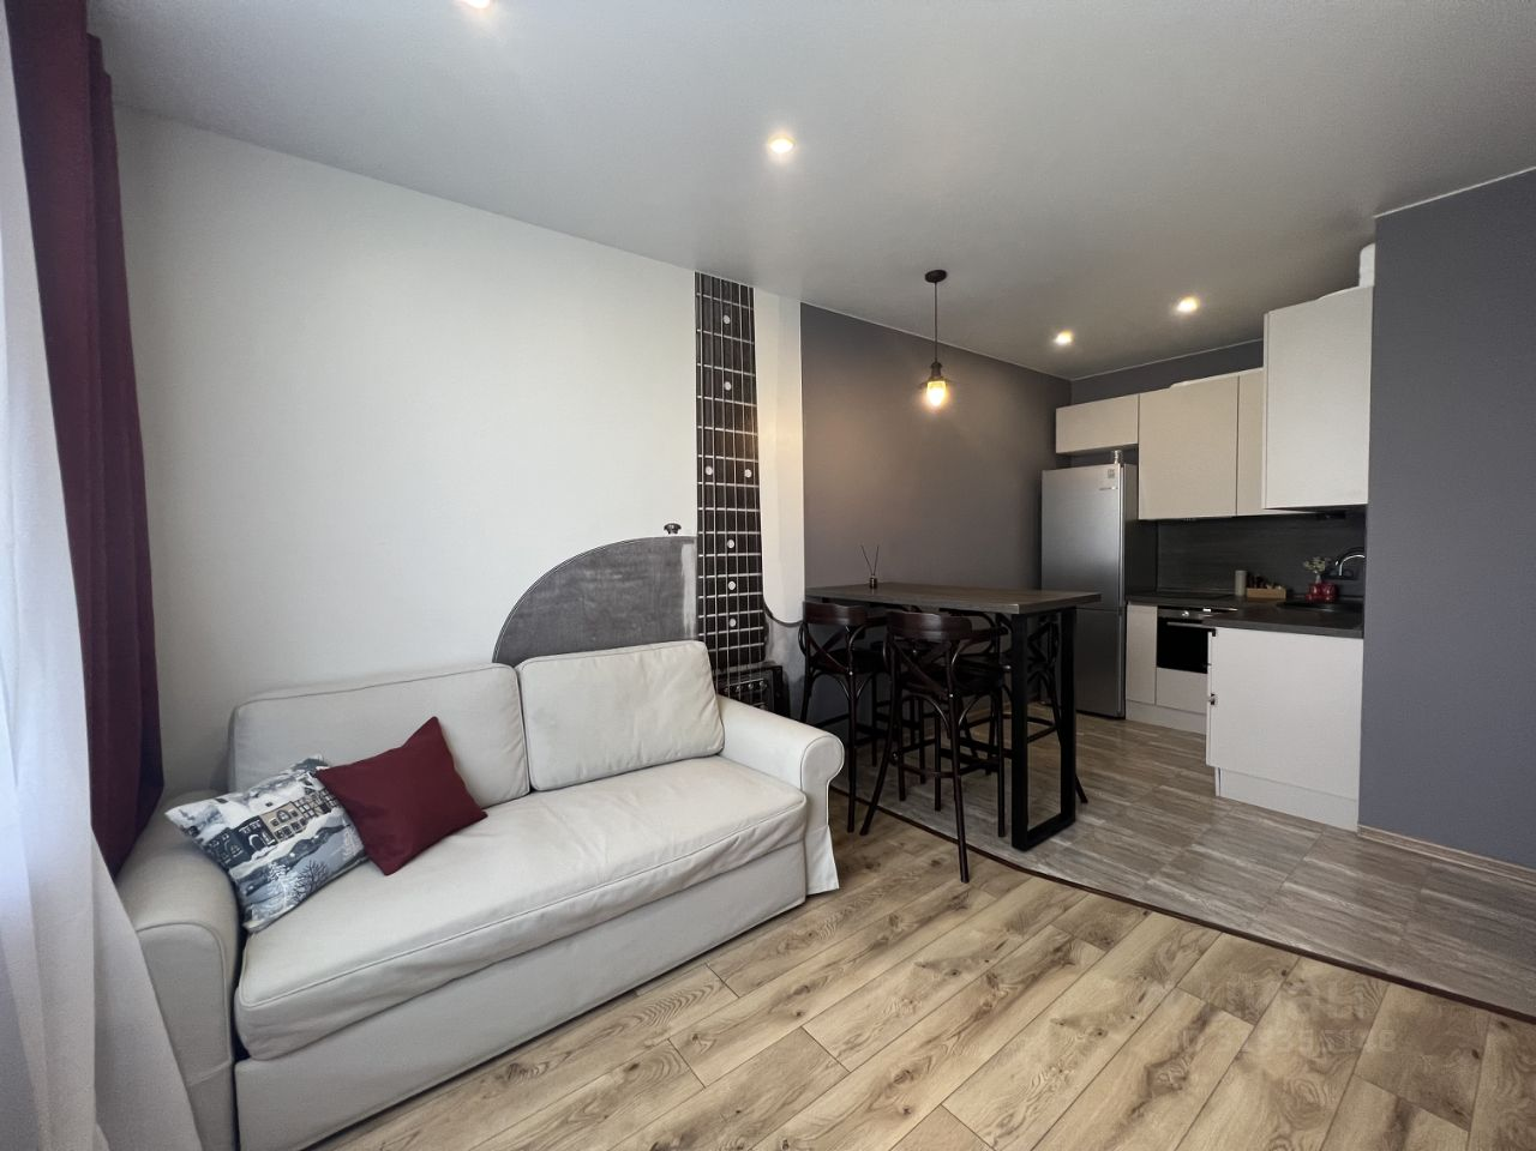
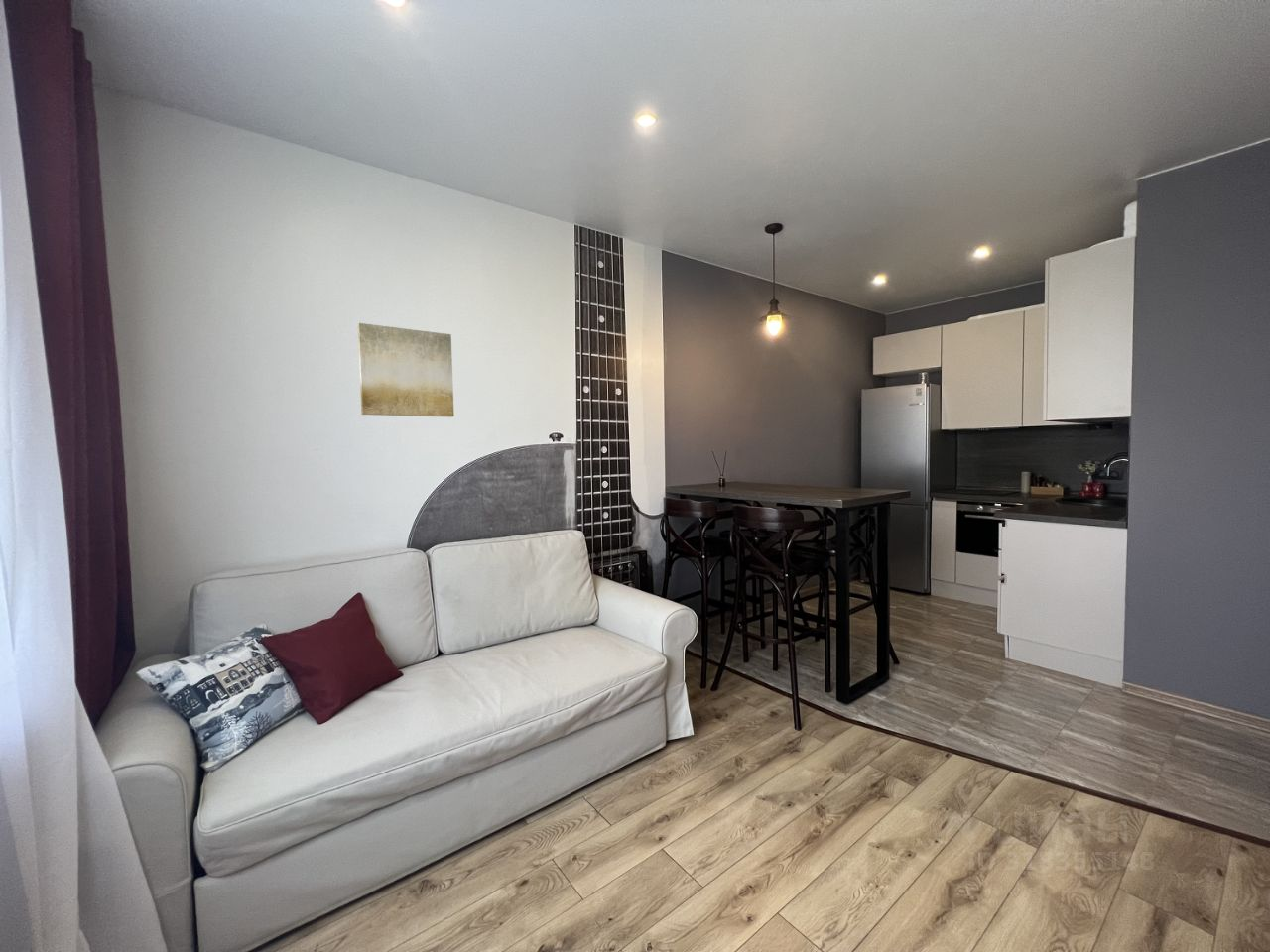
+ wall art [357,322,455,417]
